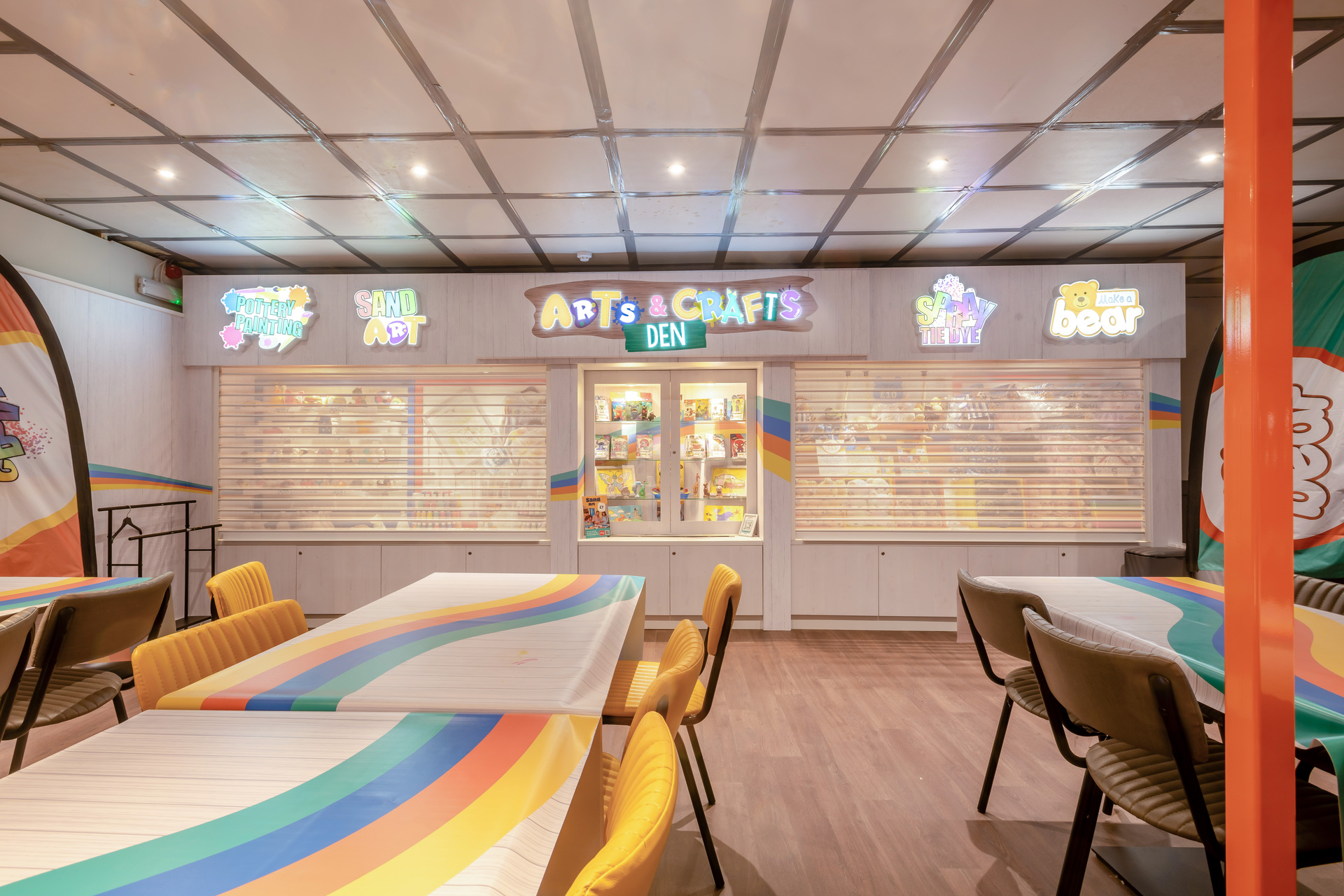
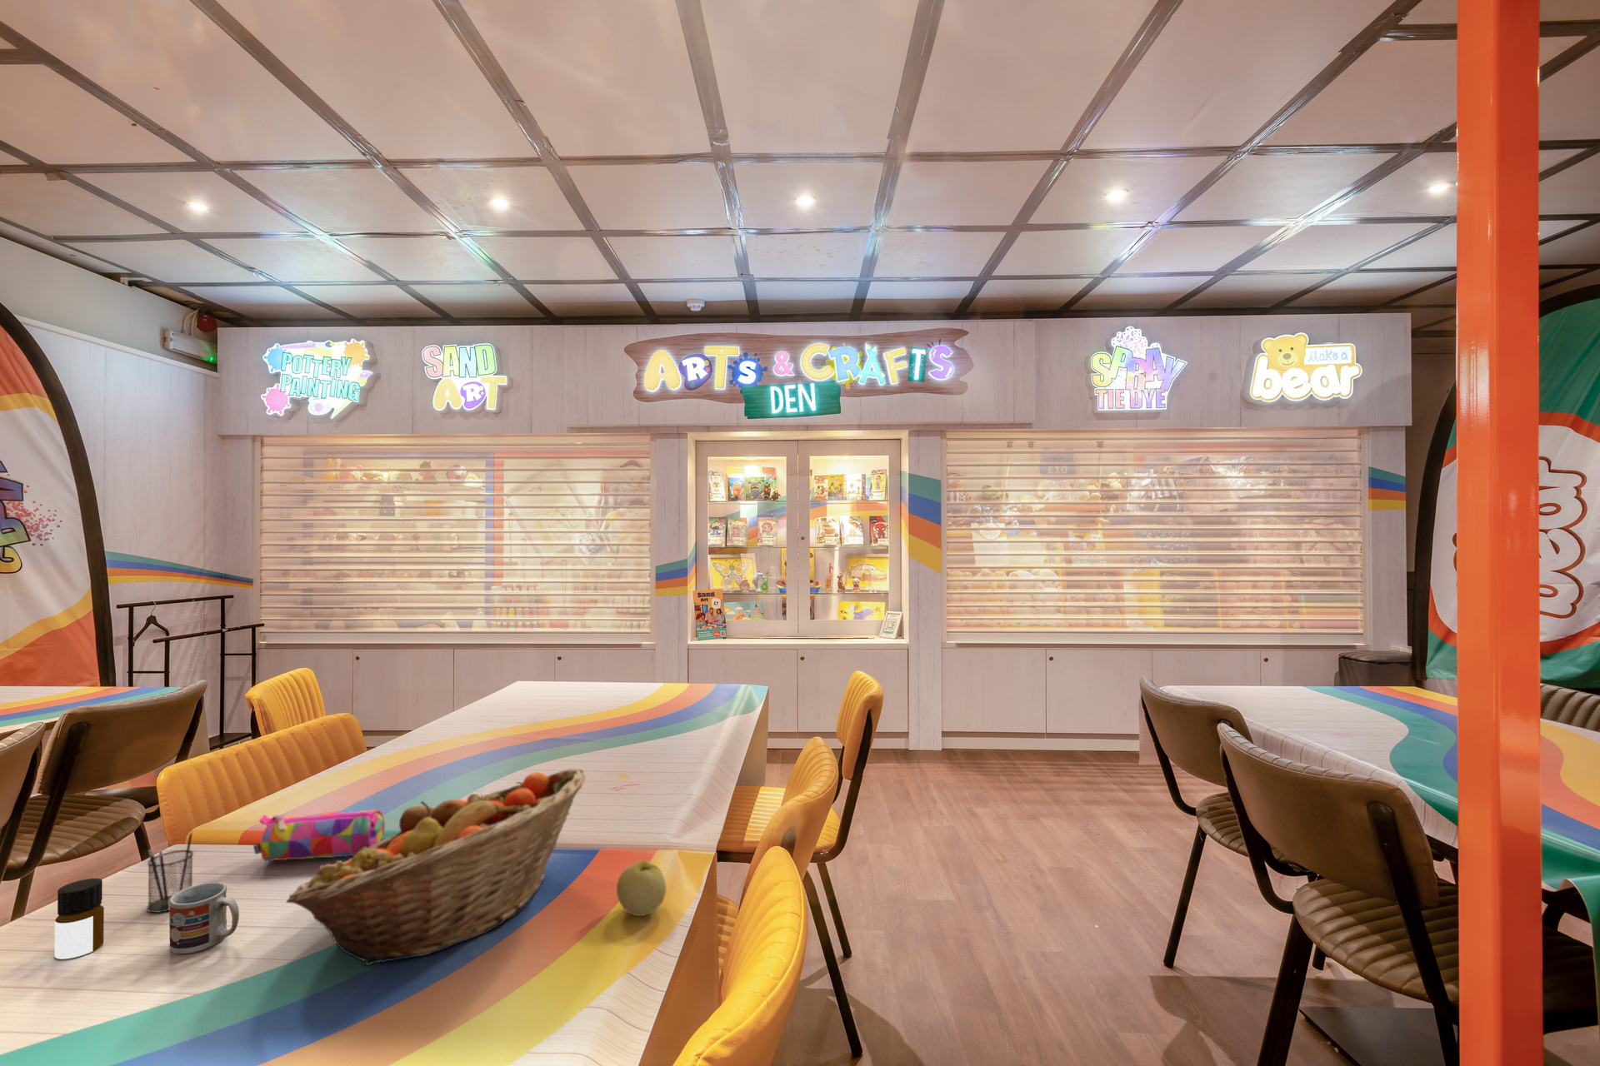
+ cup [168,882,240,954]
+ apple [615,859,668,917]
+ pencil holder [146,829,194,914]
+ bottle [54,878,105,959]
+ pencil case [252,809,386,861]
+ fruit basket [285,767,587,966]
